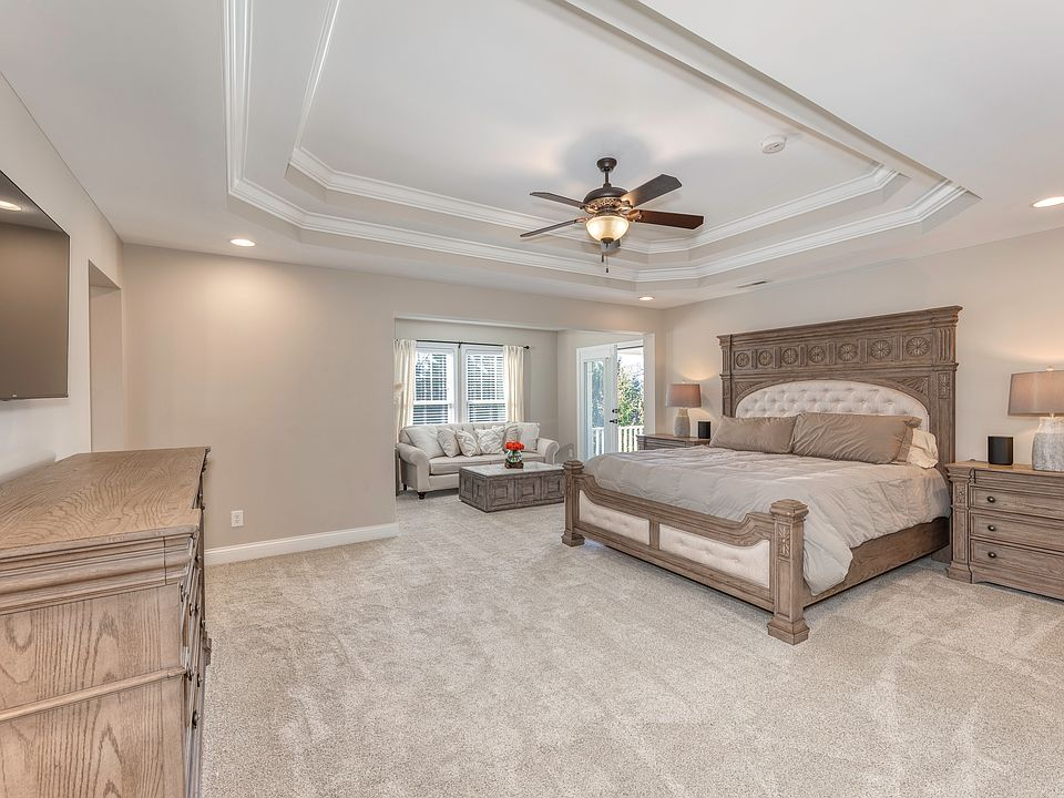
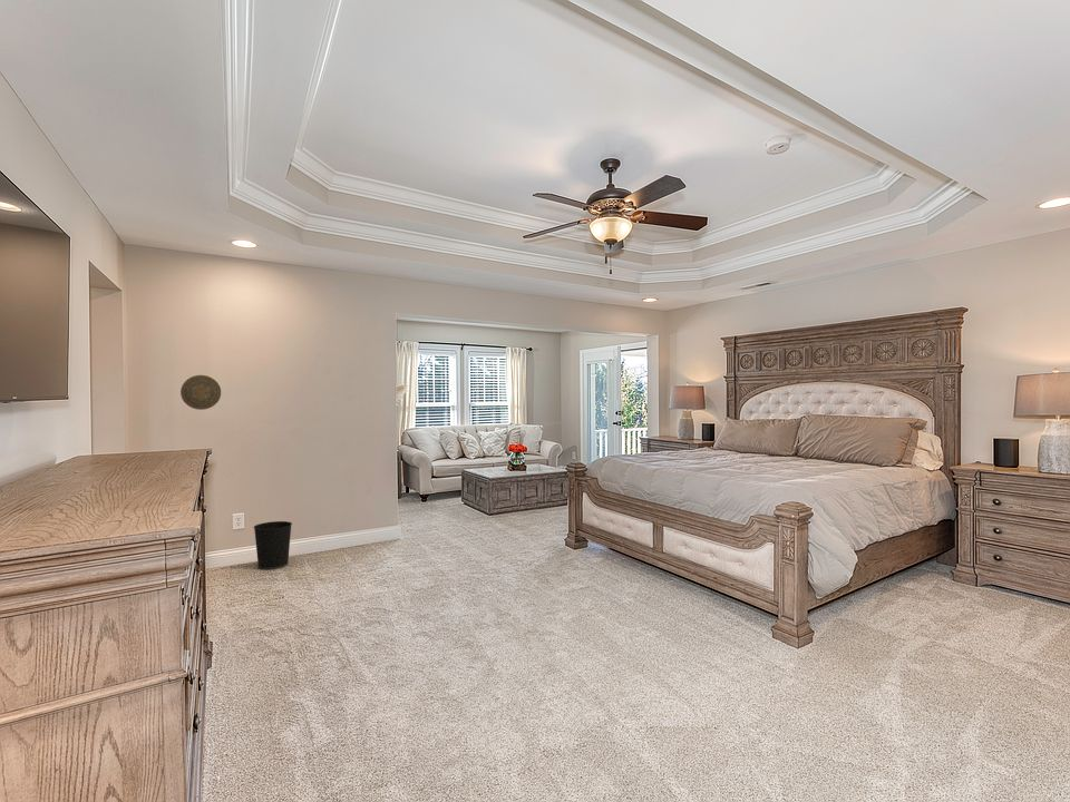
+ decorative plate [179,374,222,411]
+ wastebasket [253,520,293,570]
